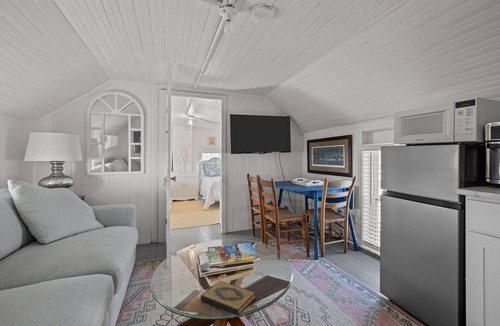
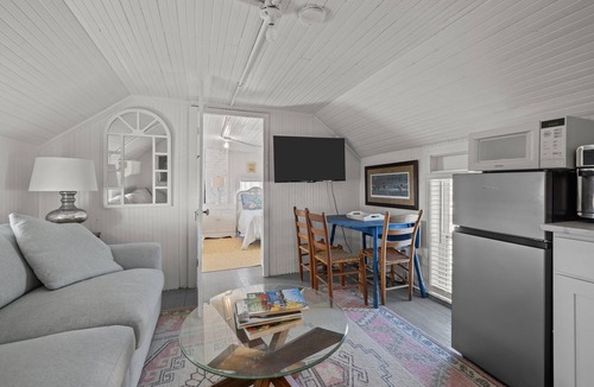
- hardback book [200,280,257,317]
